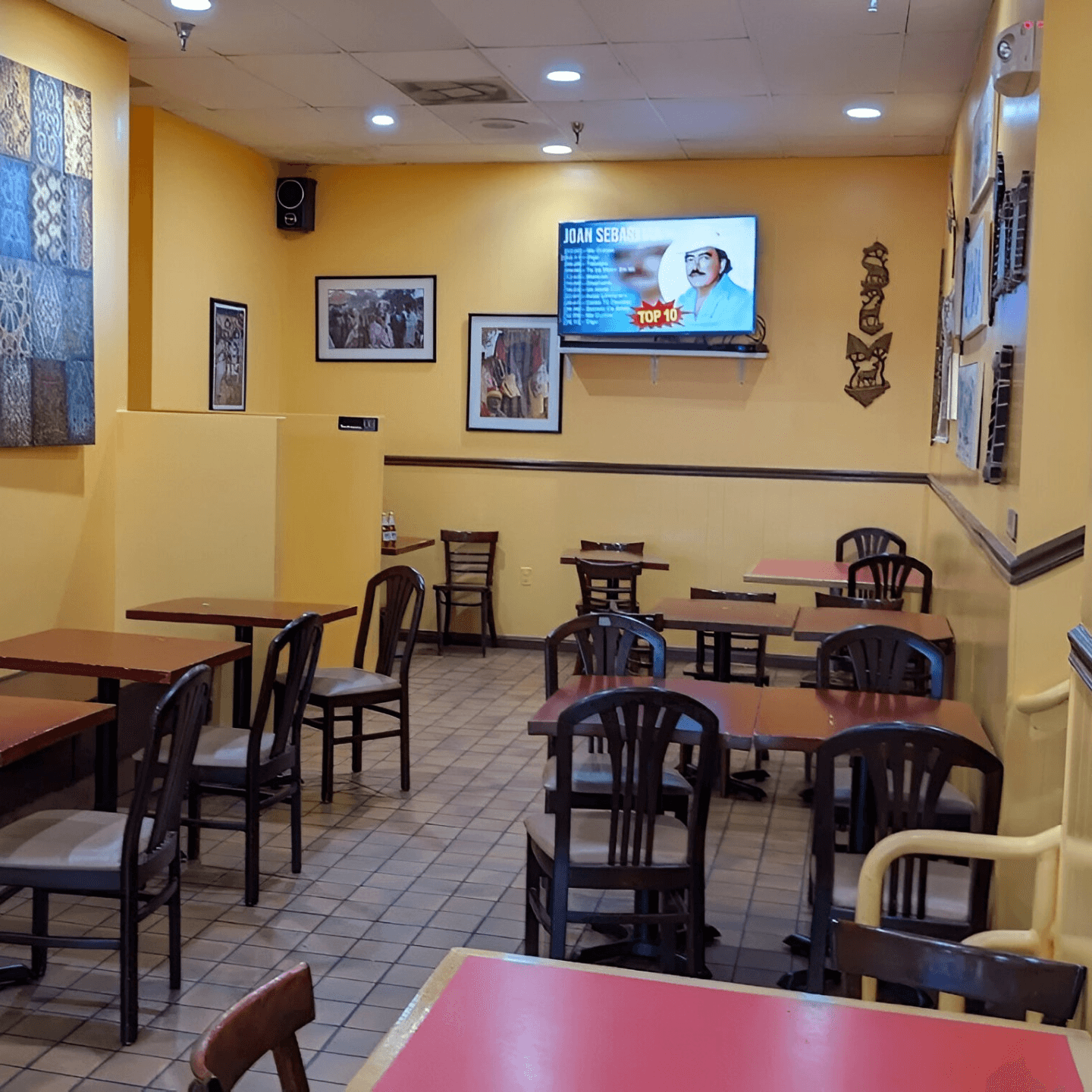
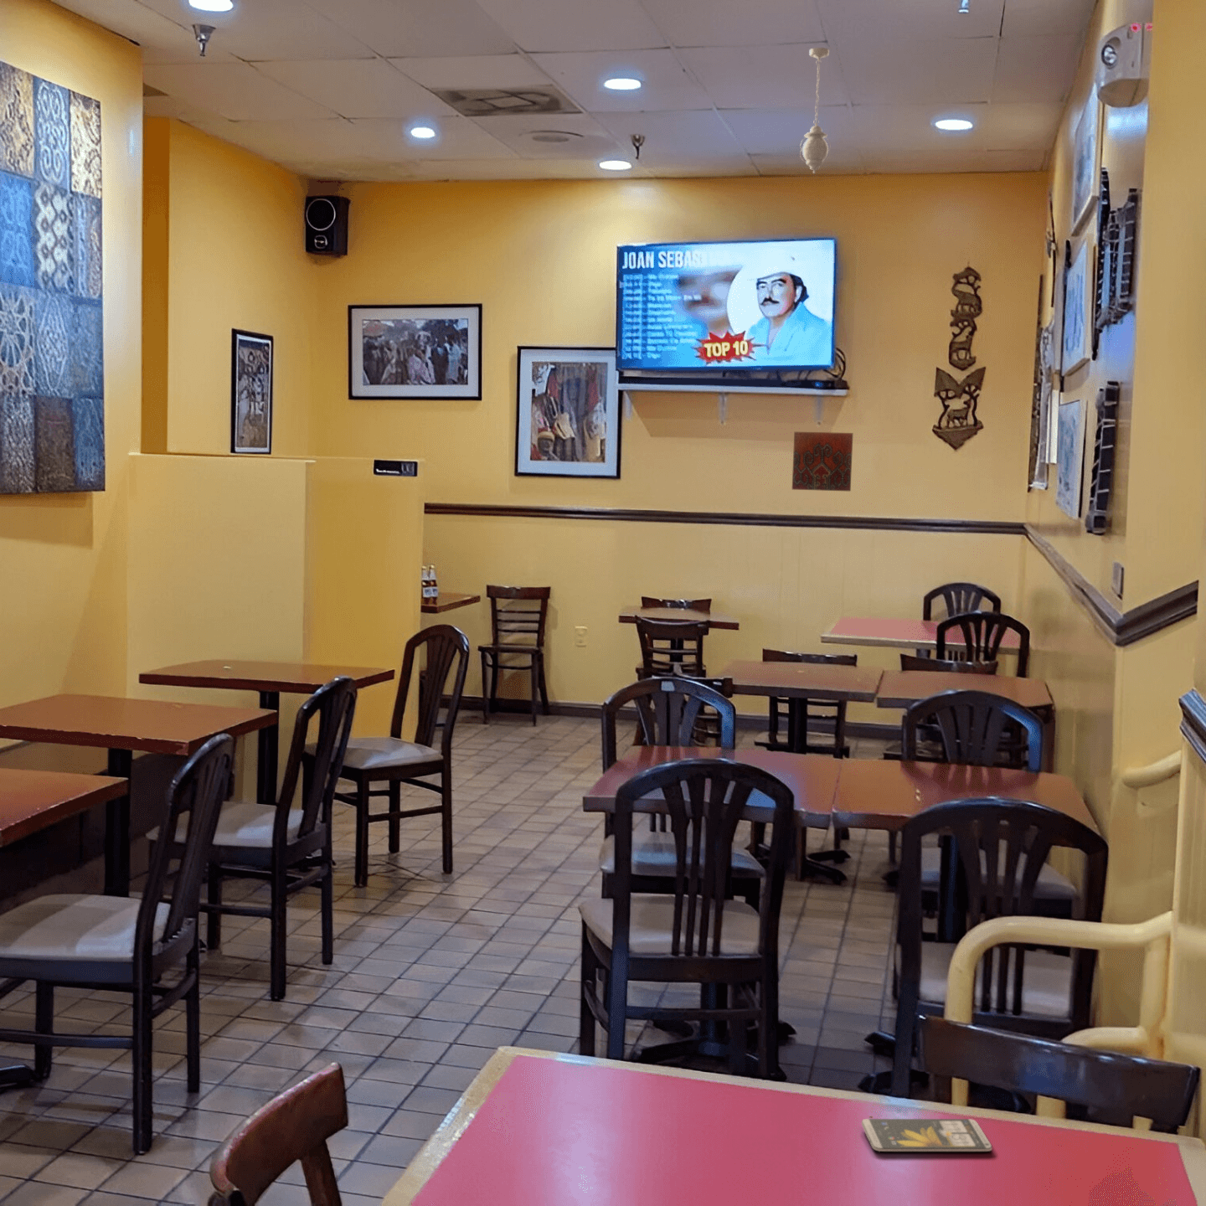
+ smartphone [861,1118,993,1152]
+ pendant light [798,46,832,174]
+ decorative tile [792,432,854,493]
